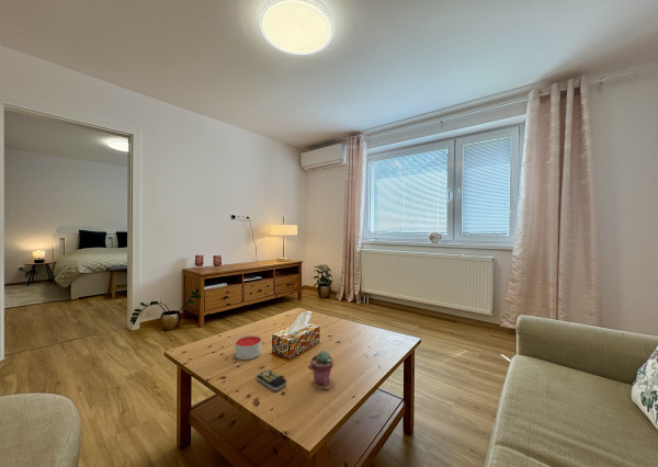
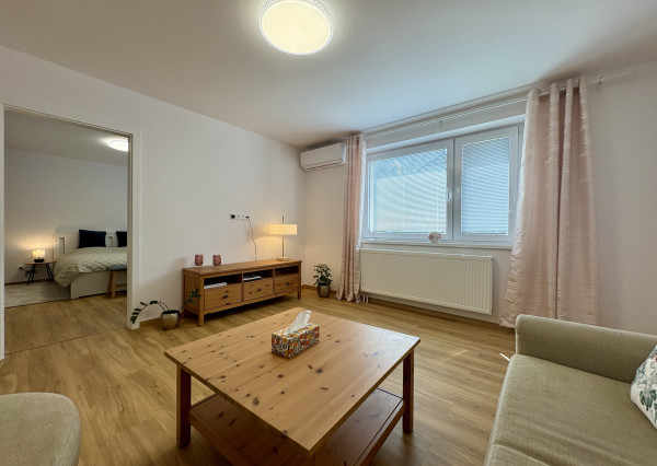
- candle [234,334,262,361]
- potted succulent [309,350,334,386]
- remote control [256,368,287,391]
